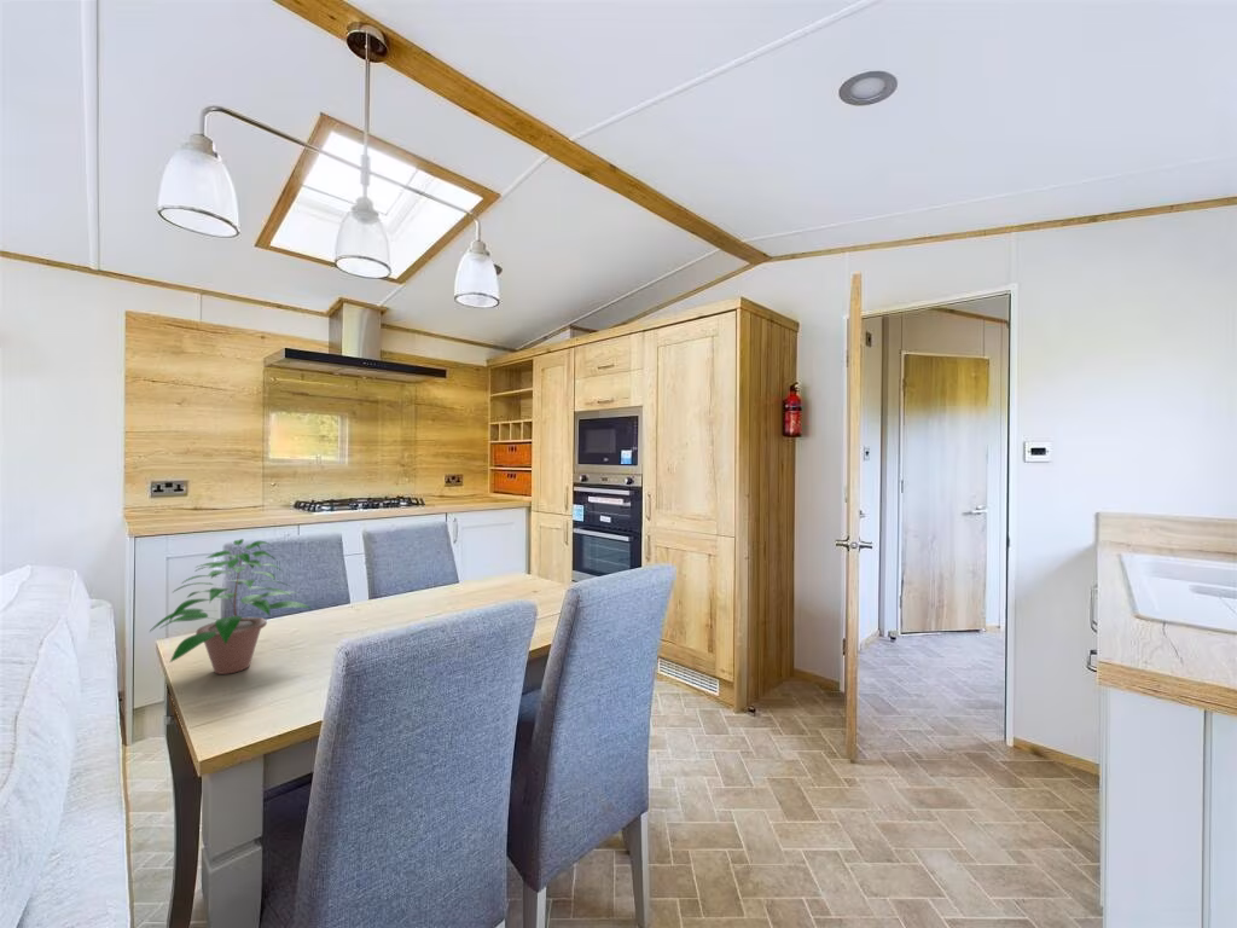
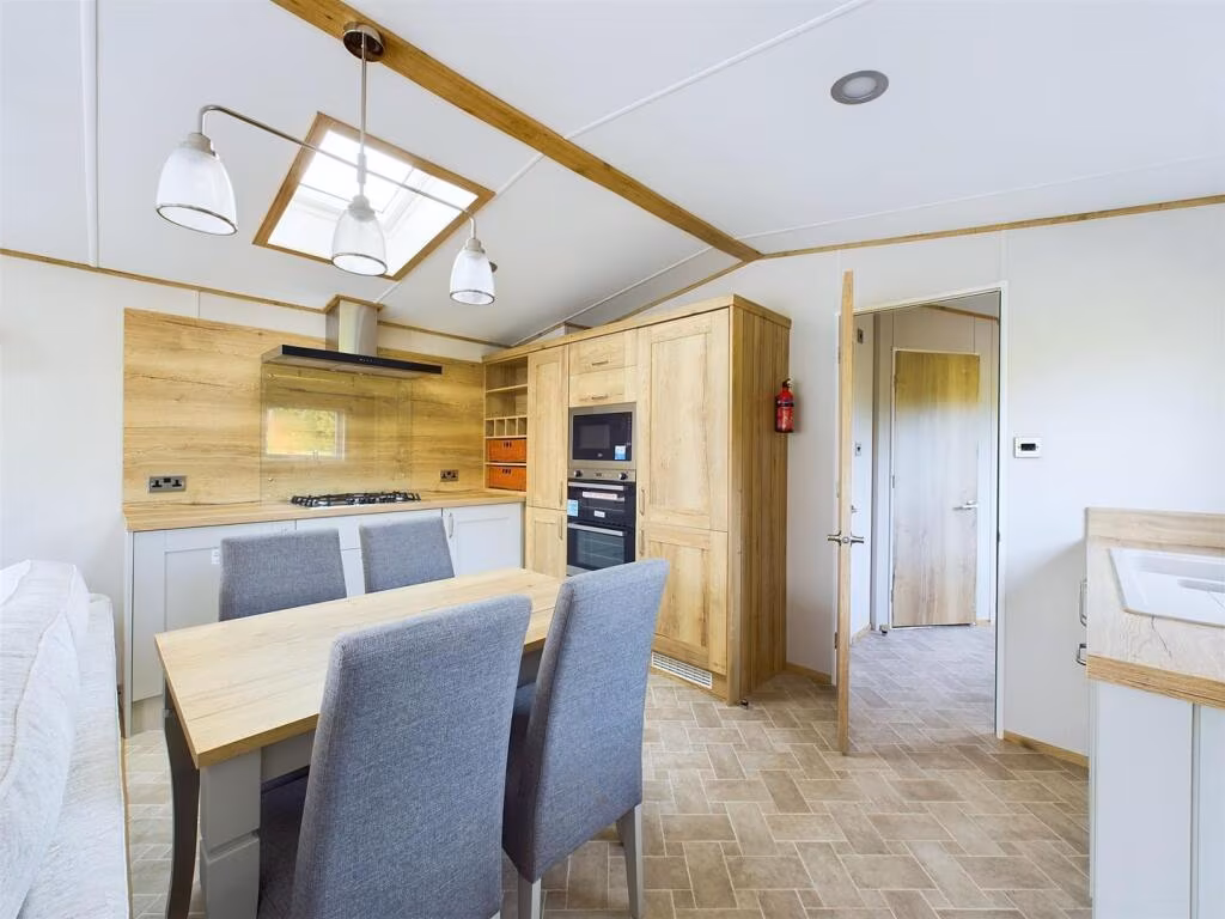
- potted plant [147,538,314,675]
